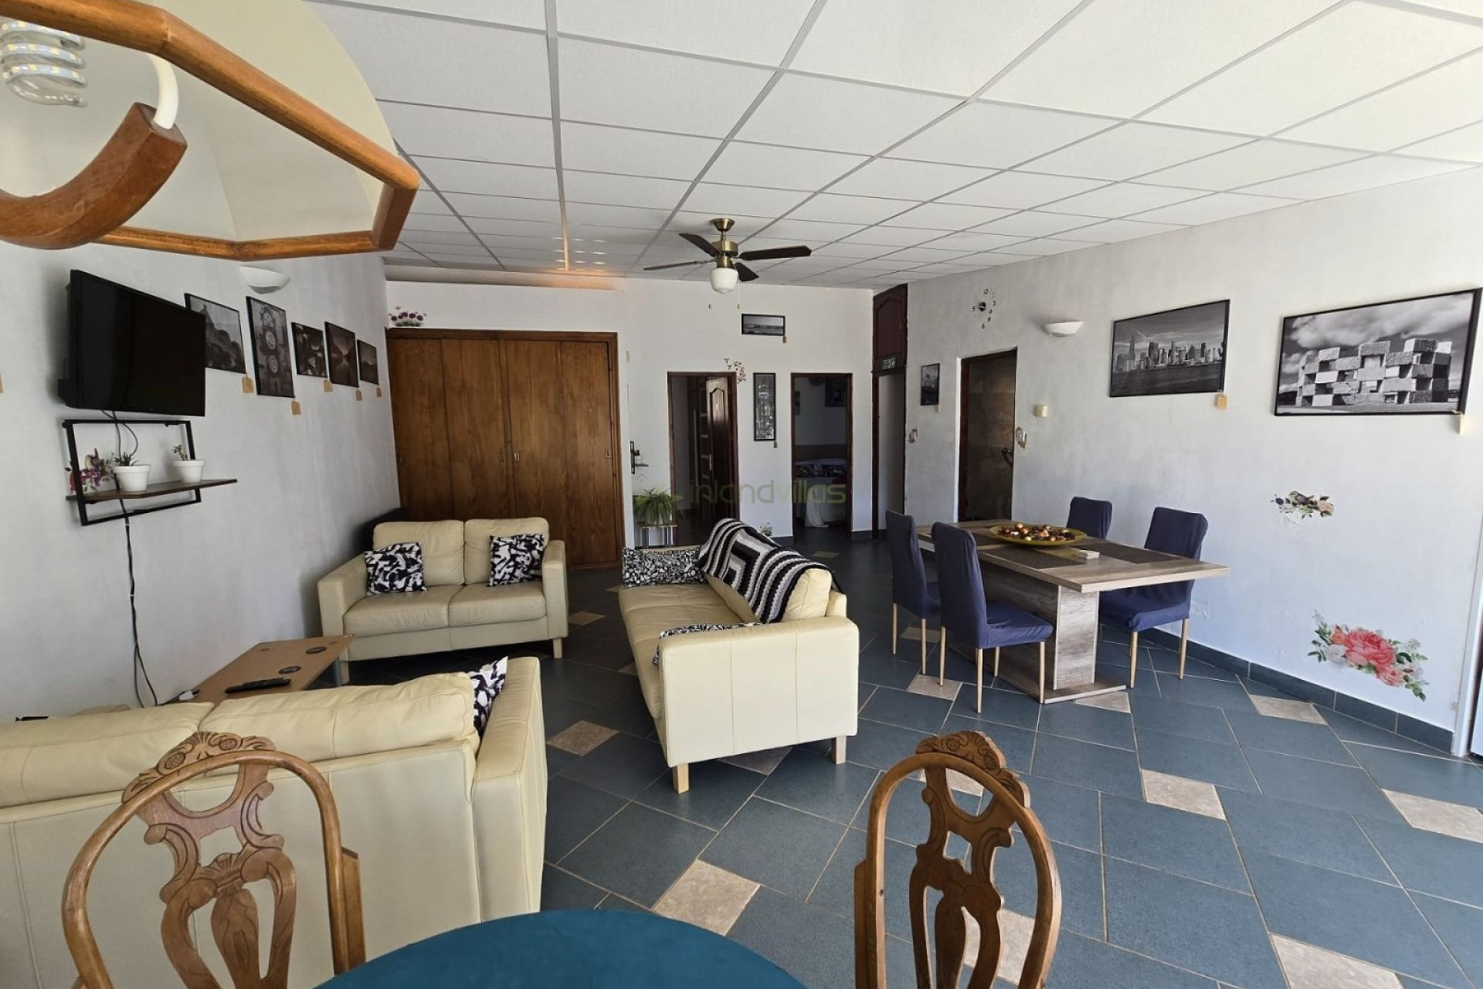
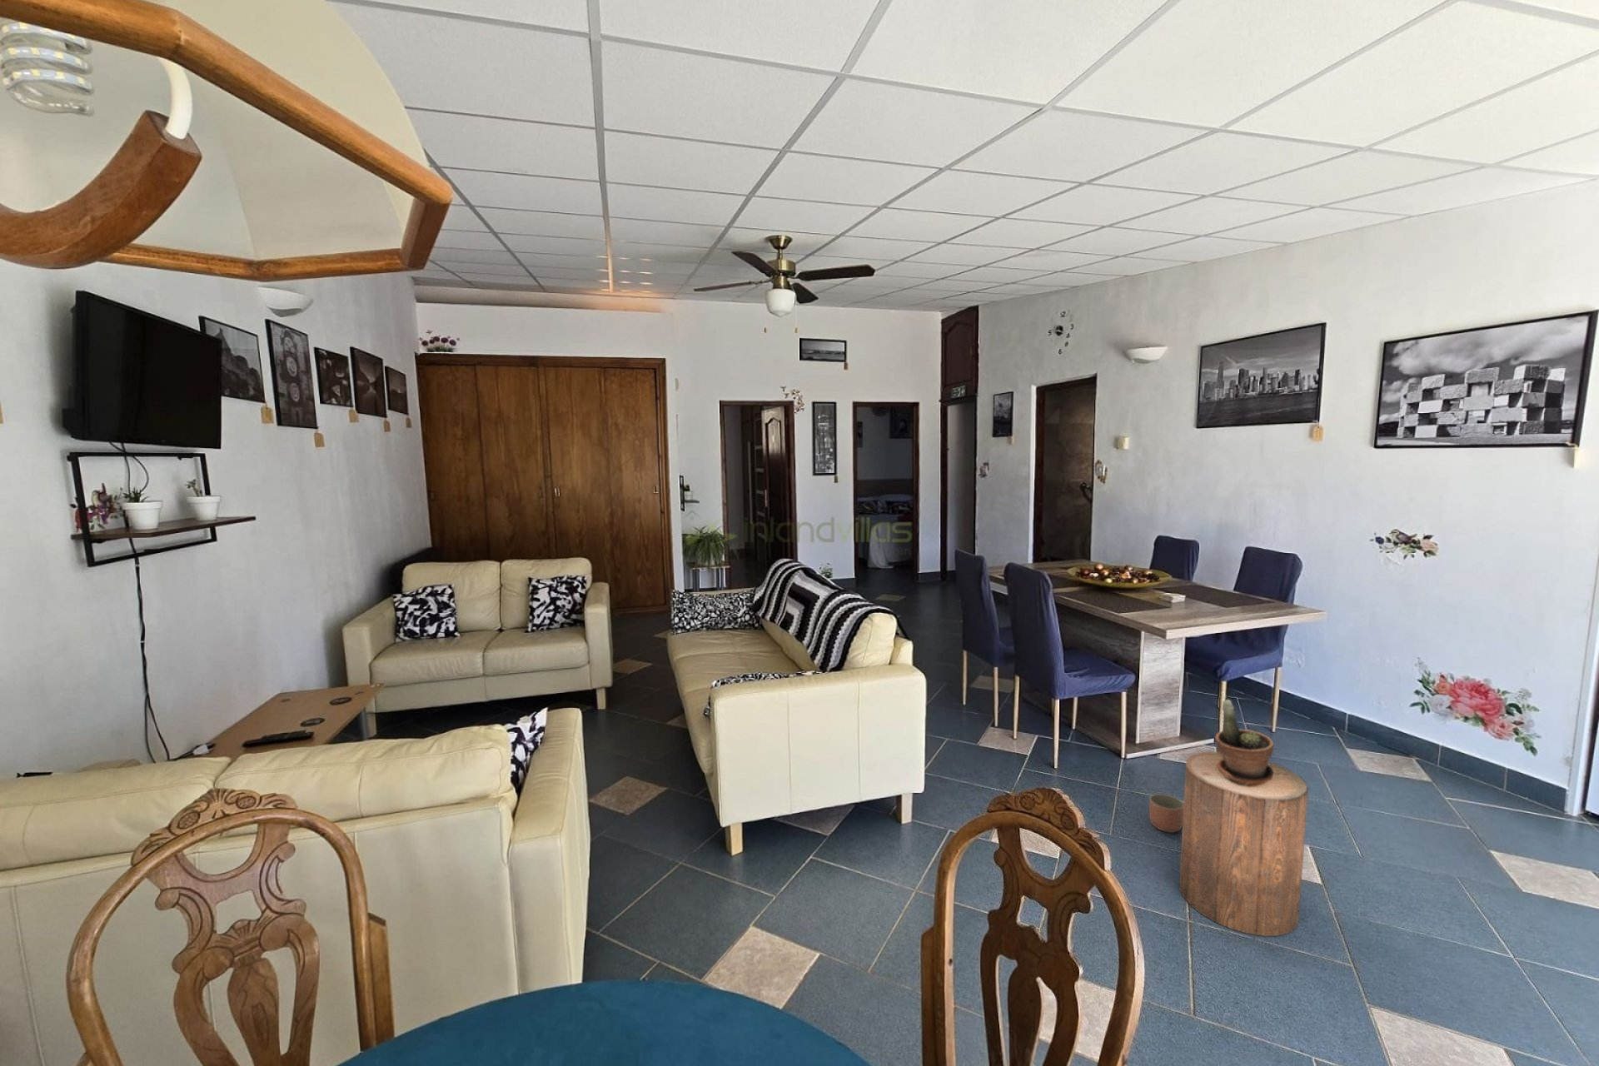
+ potted plant [1215,698,1275,786]
+ planter [1148,792,1184,834]
+ stool [1179,751,1309,936]
